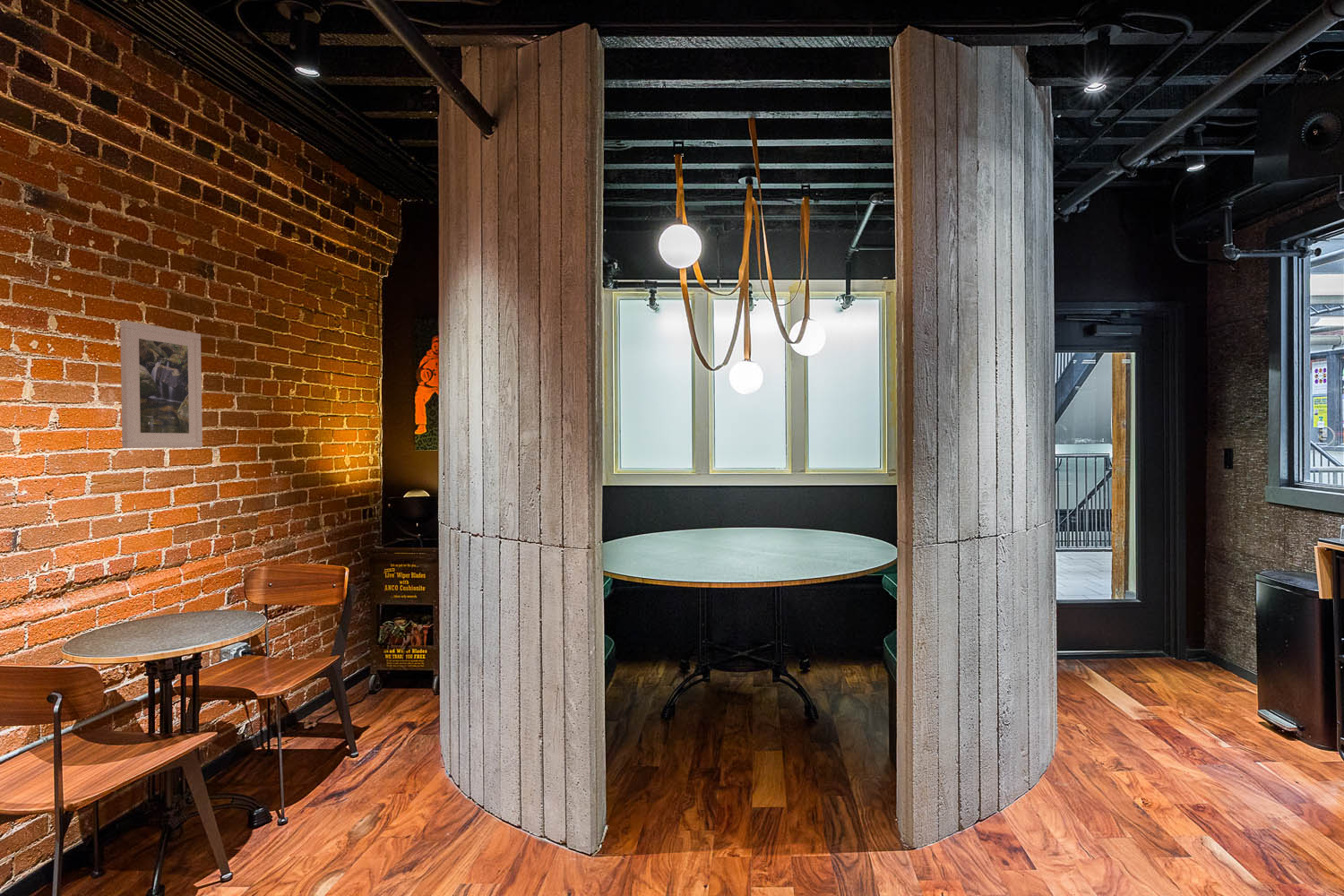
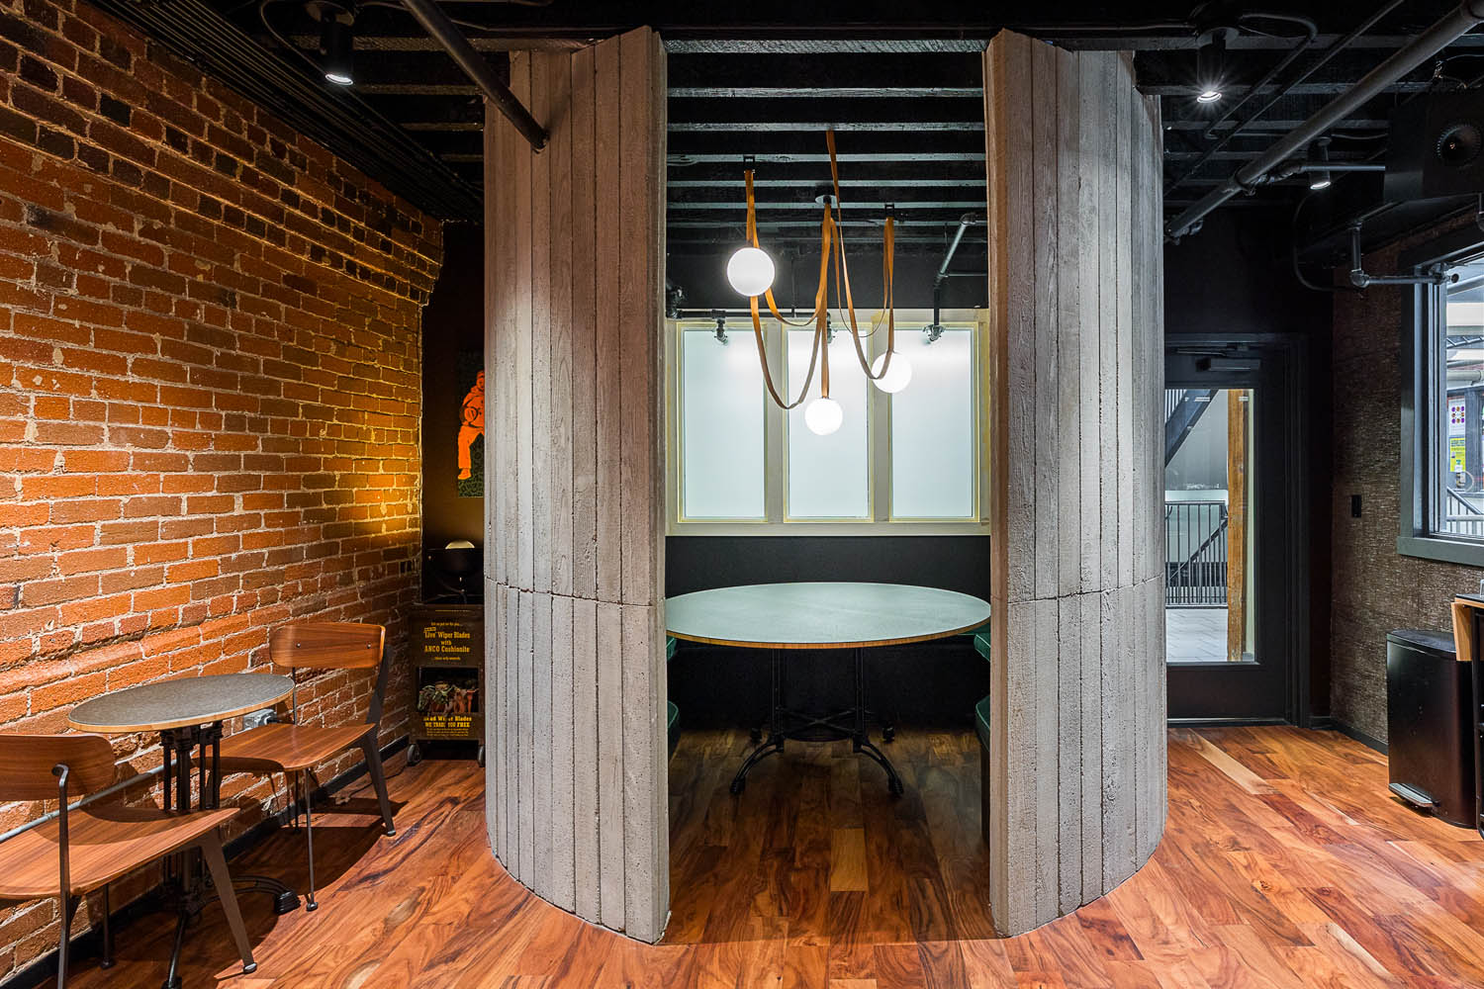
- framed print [119,320,203,449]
